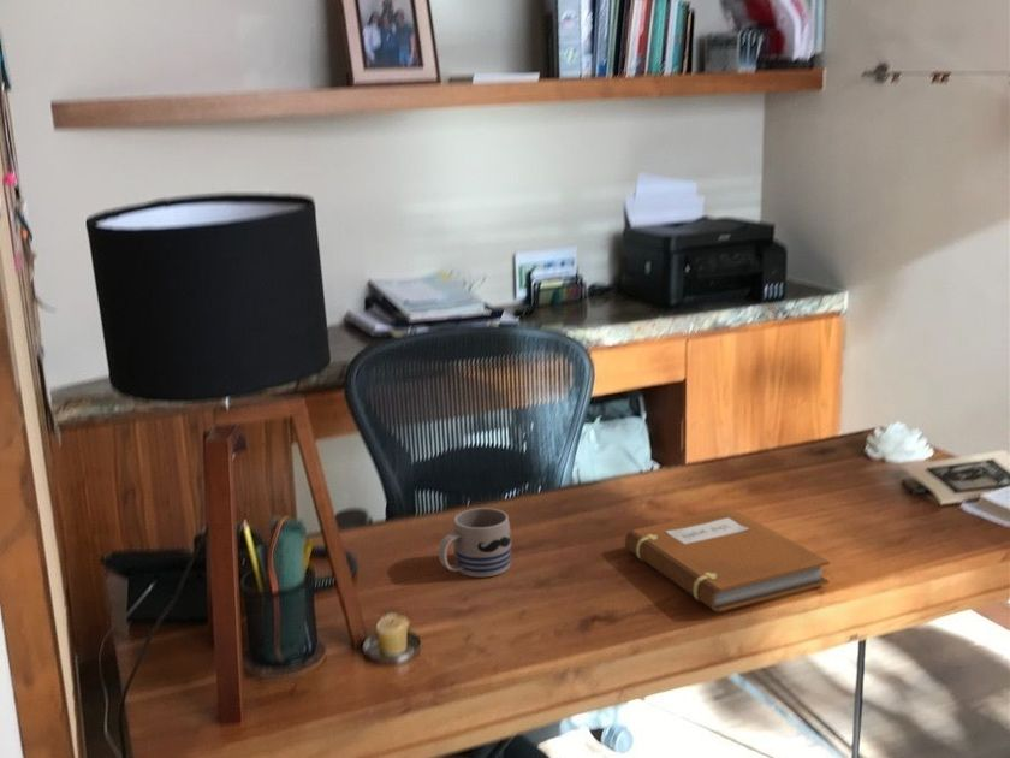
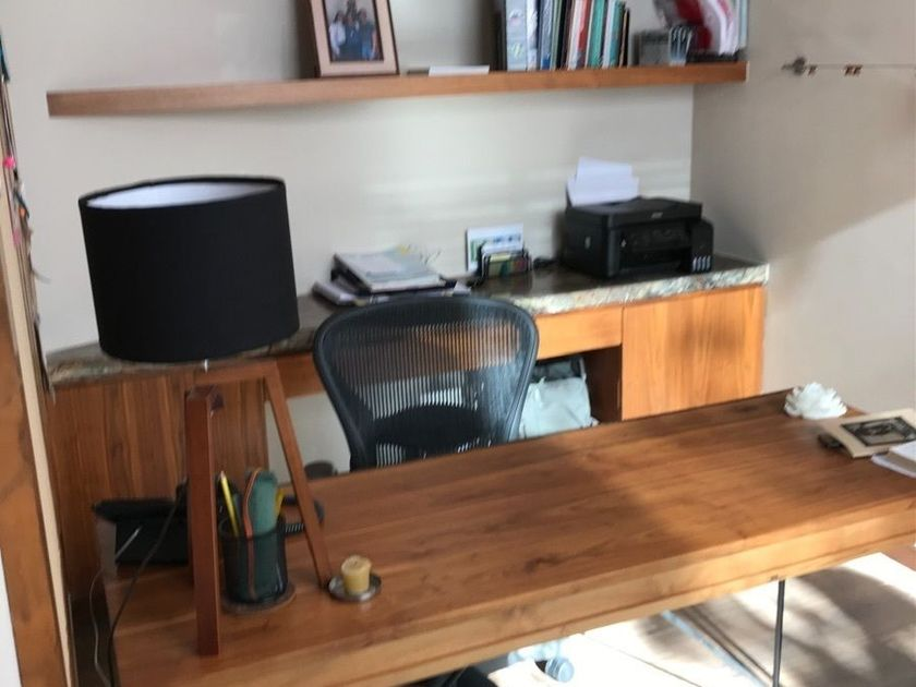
- mug [438,507,512,578]
- notebook [624,507,831,612]
